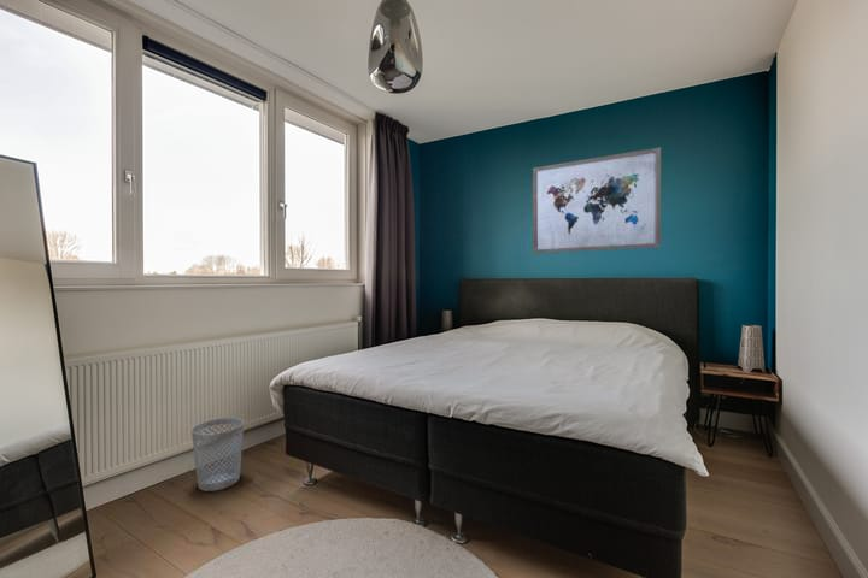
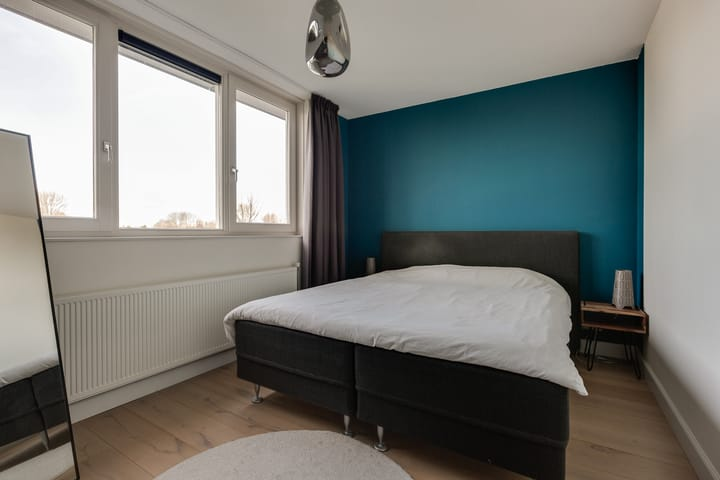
- wall art [532,146,662,254]
- wastebasket [190,417,245,493]
